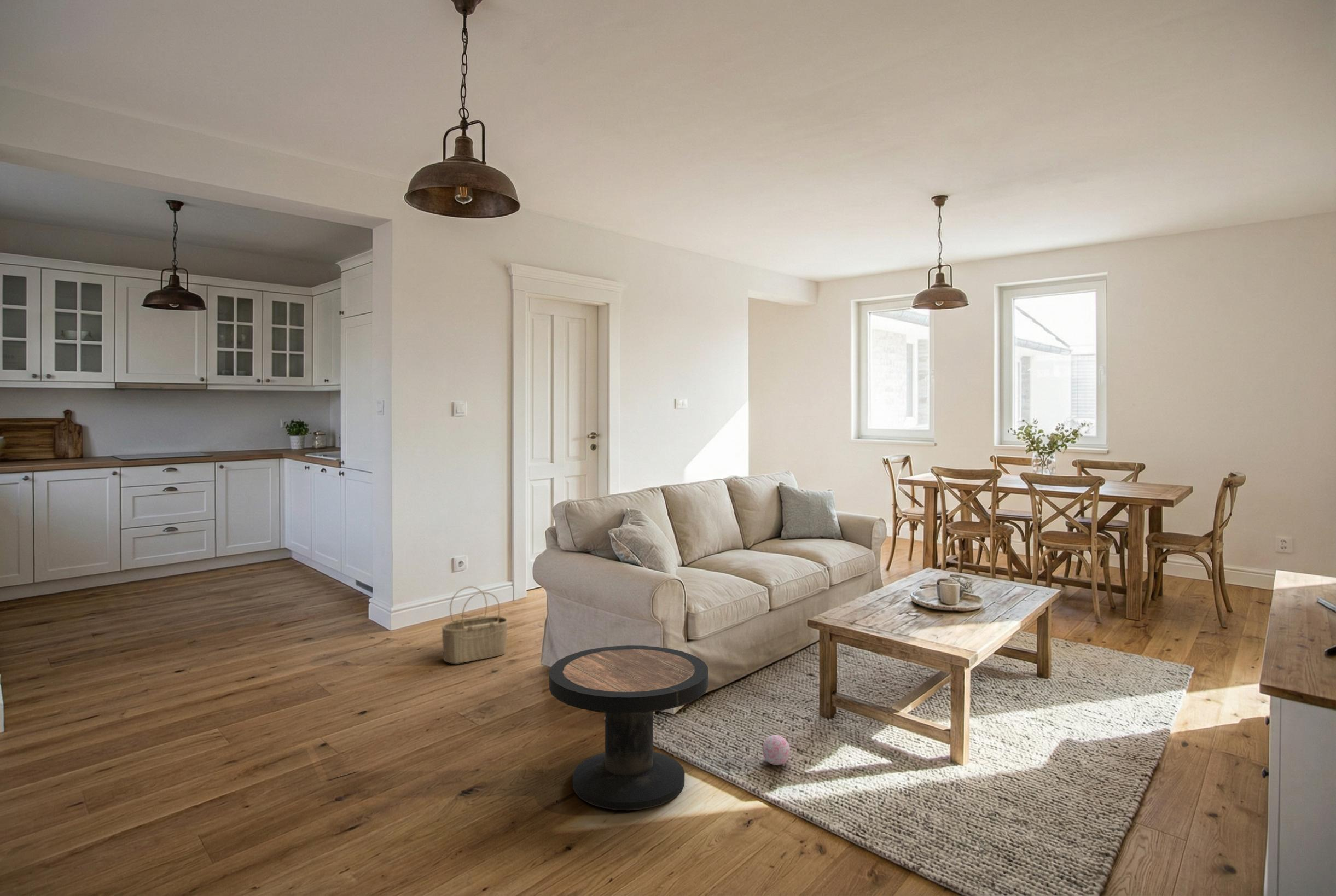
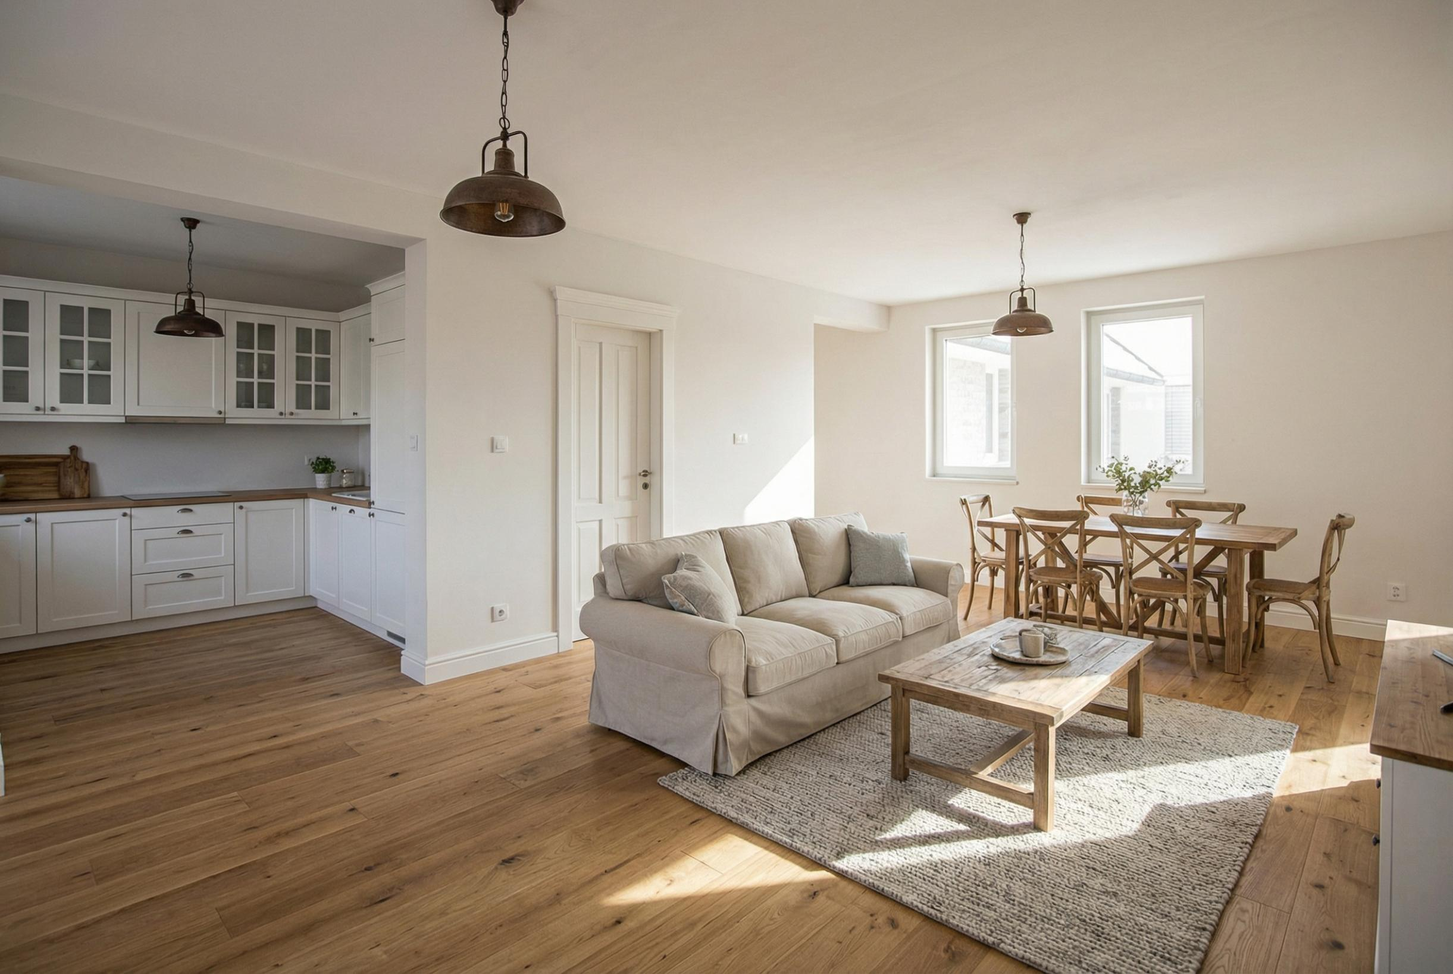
- decorative ball [762,735,791,766]
- side table [549,645,709,811]
- wicker basket [441,586,508,664]
